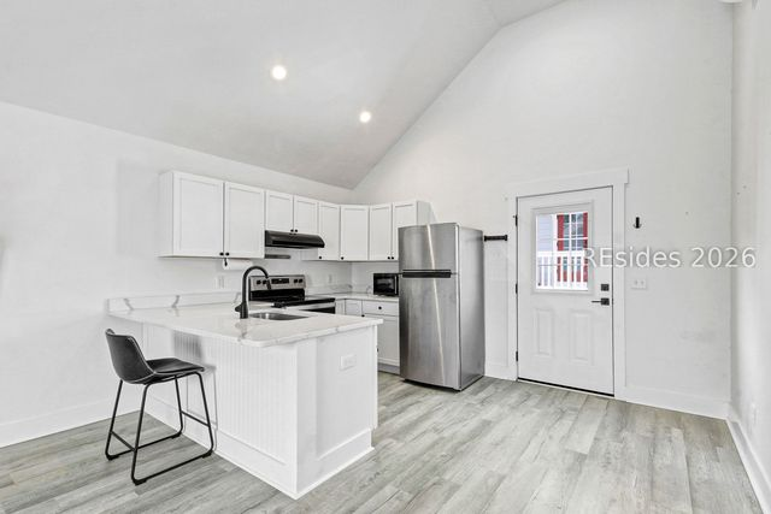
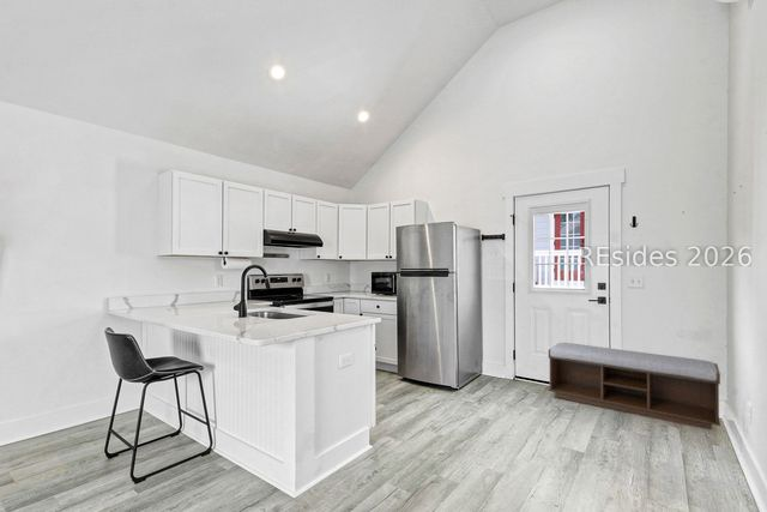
+ bench [548,342,721,430]
